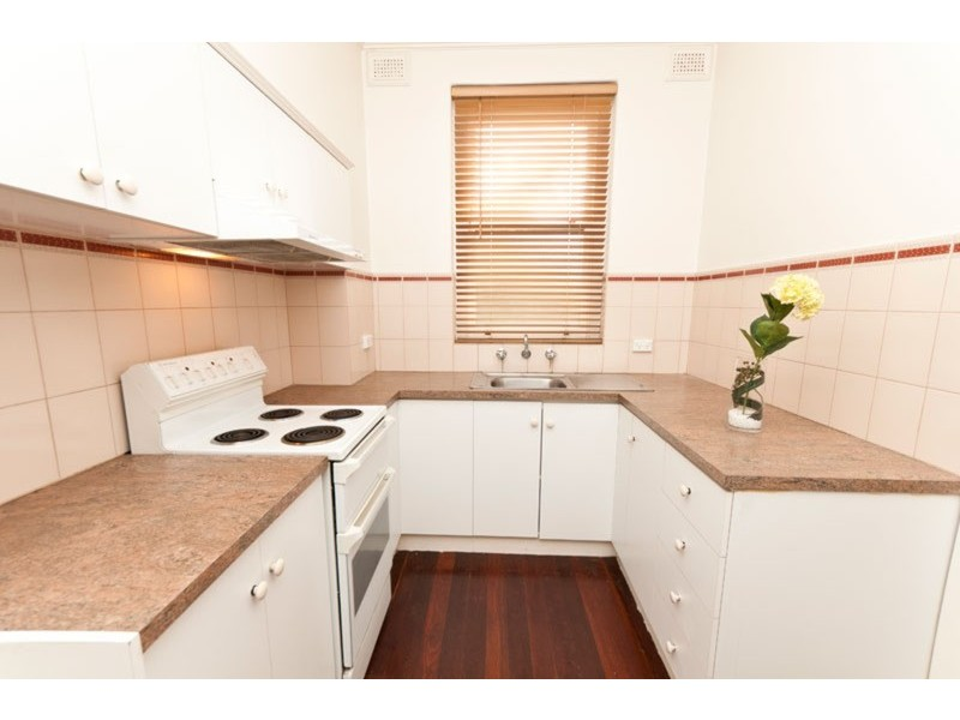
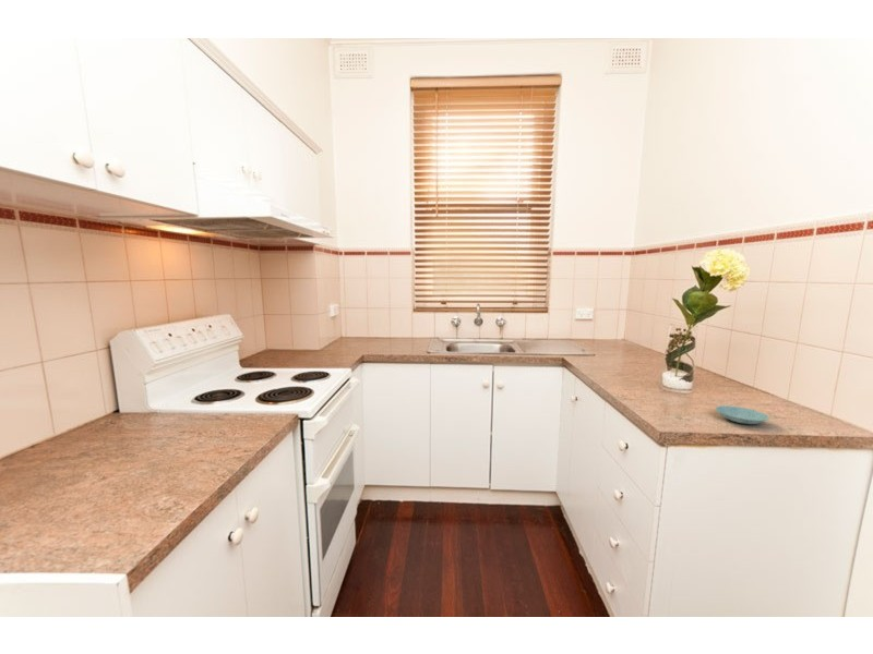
+ saucer [715,404,770,425]
